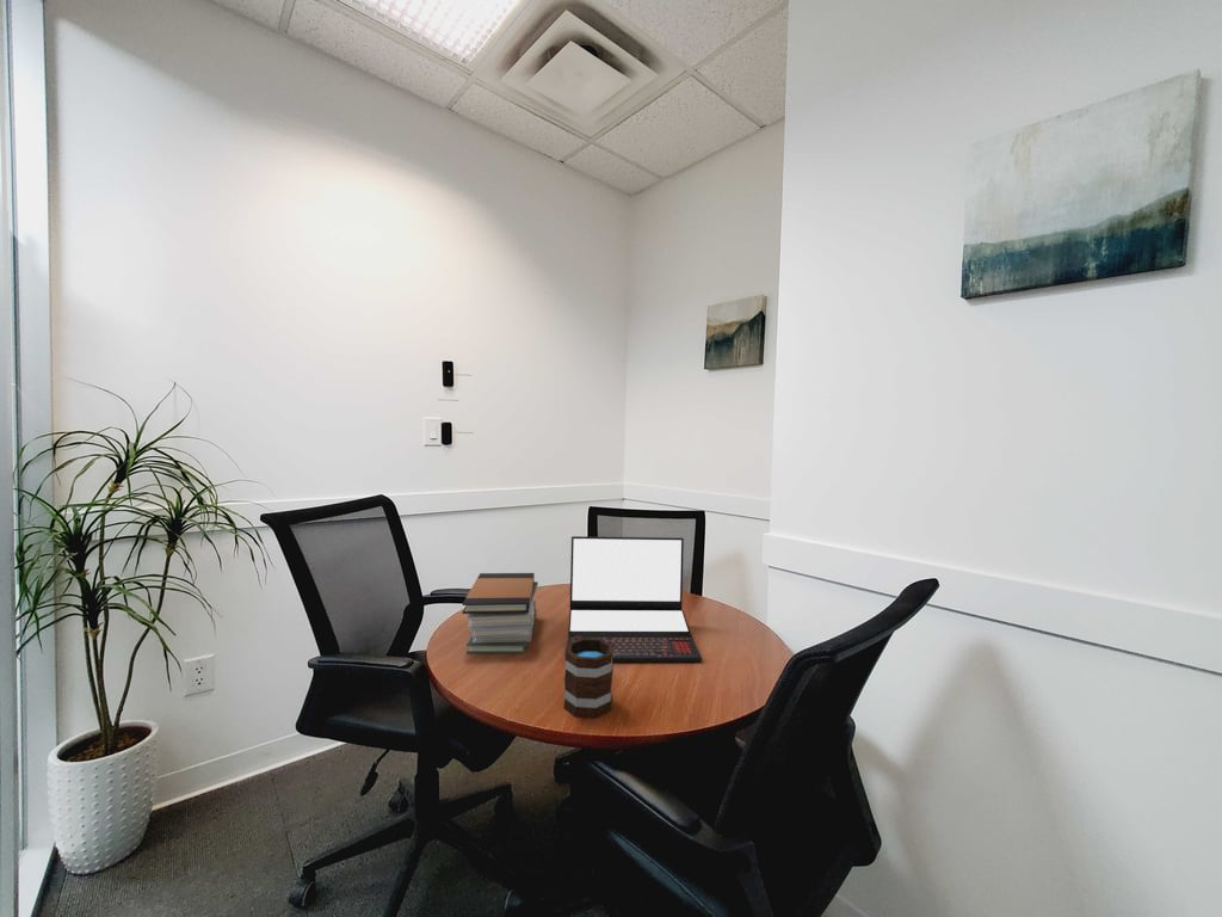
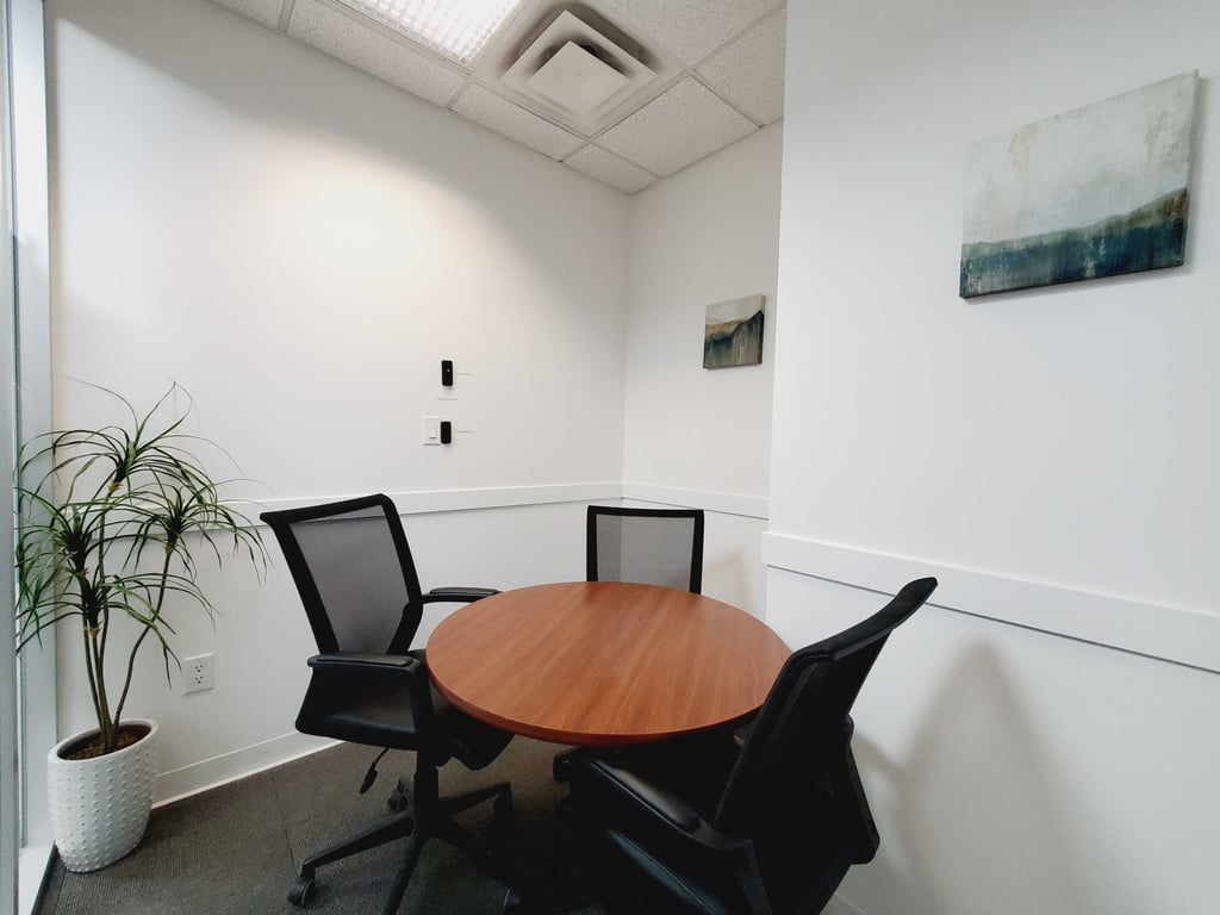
- book stack [461,572,539,654]
- laptop [567,535,703,663]
- mug [562,635,615,719]
